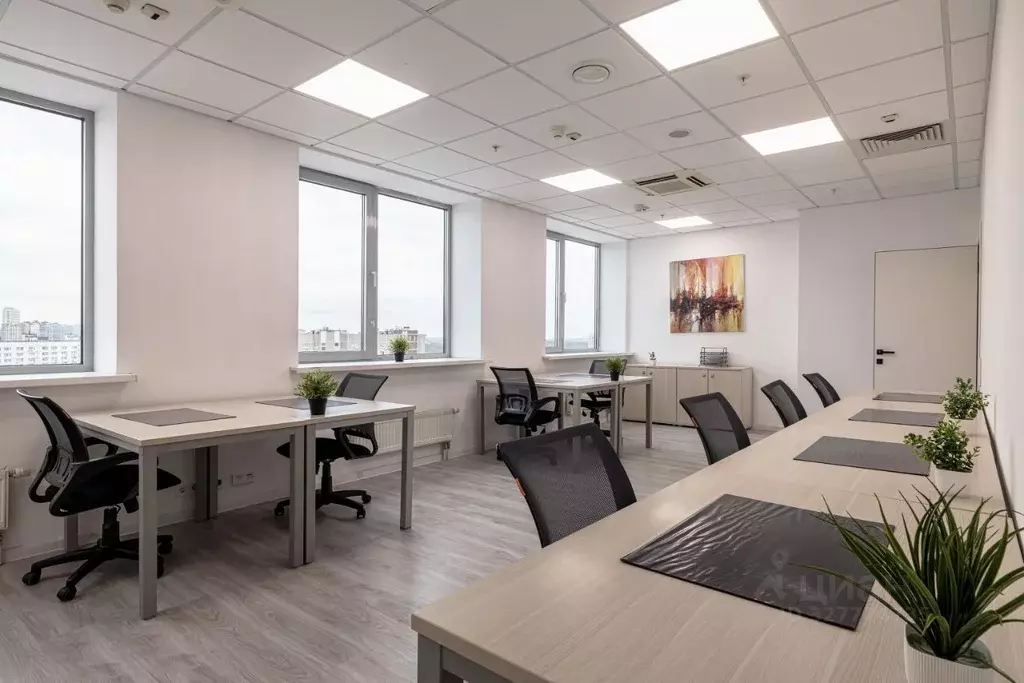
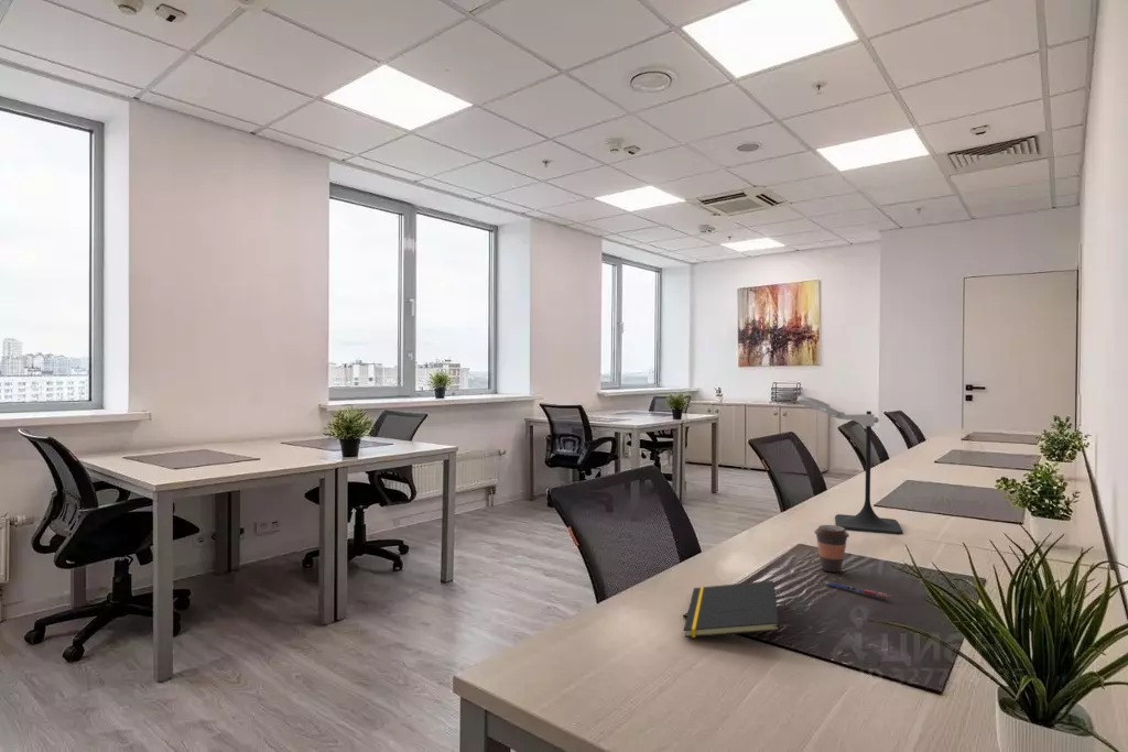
+ coffee cup [813,524,850,574]
+ notepad [683,579,781,639]
+ speaker stand [796,395,904,535]
+ pen [822,580,891,600]
